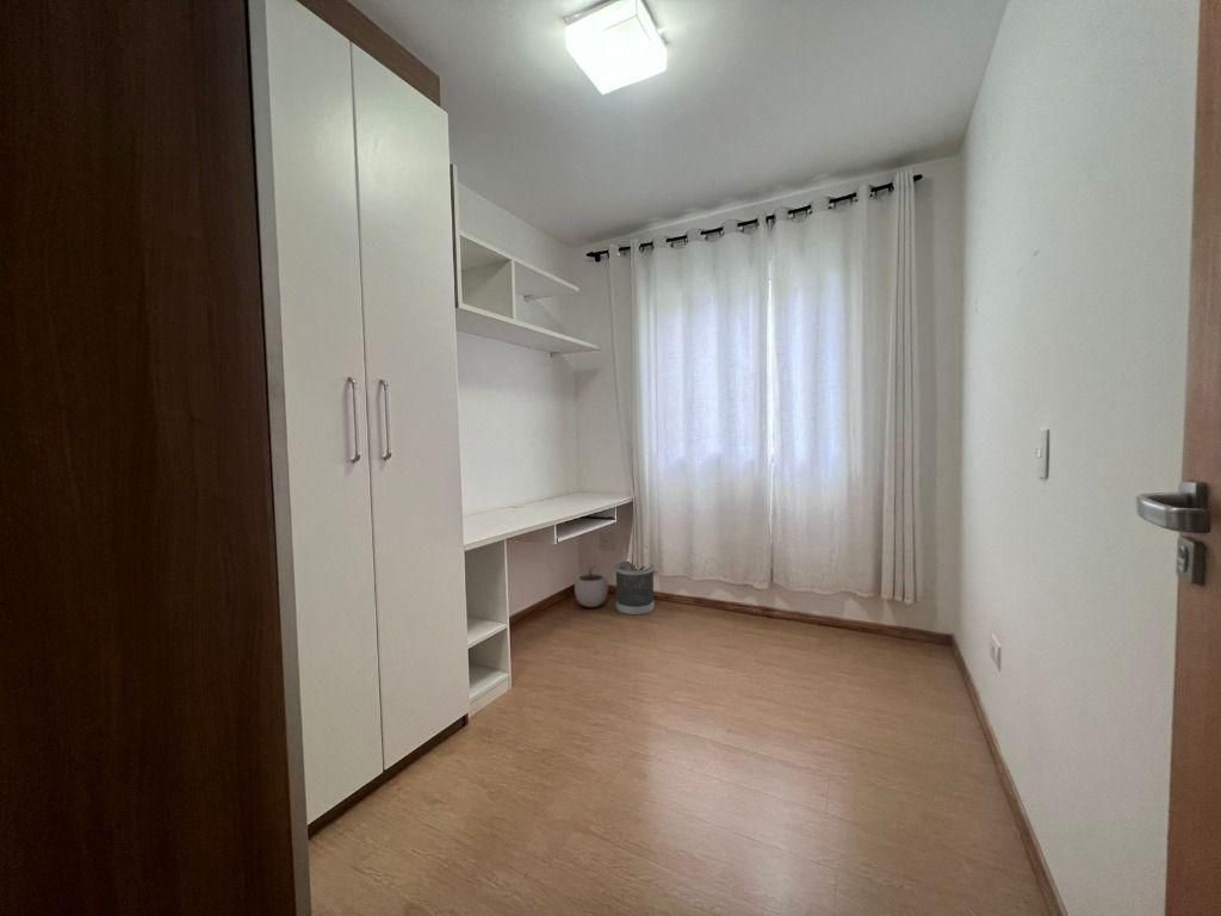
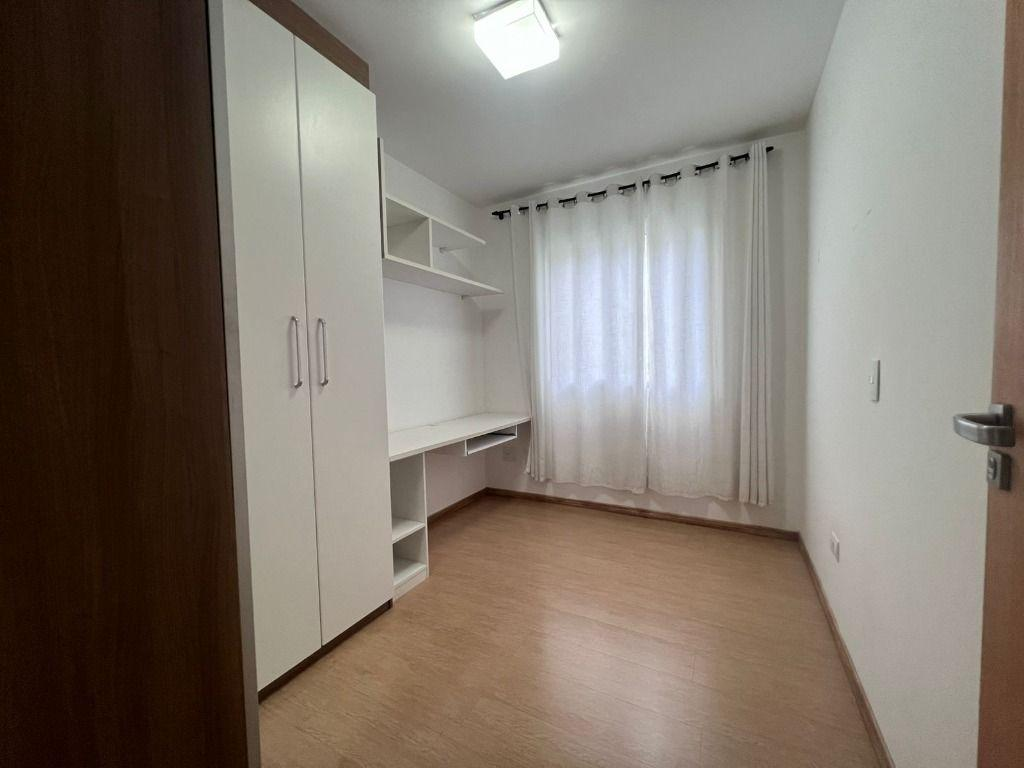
- plant pot [574,563,609,608]
- wastebasket [614,559,656,617]
